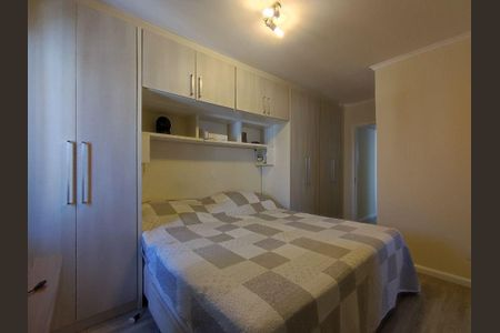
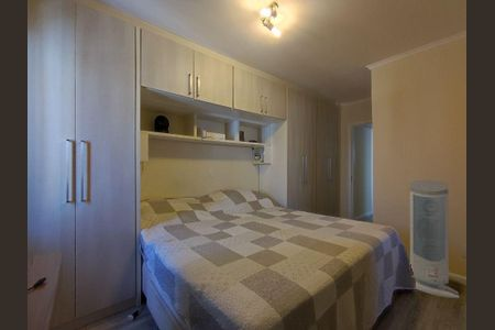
+ air purifier [409,179,461,299]
